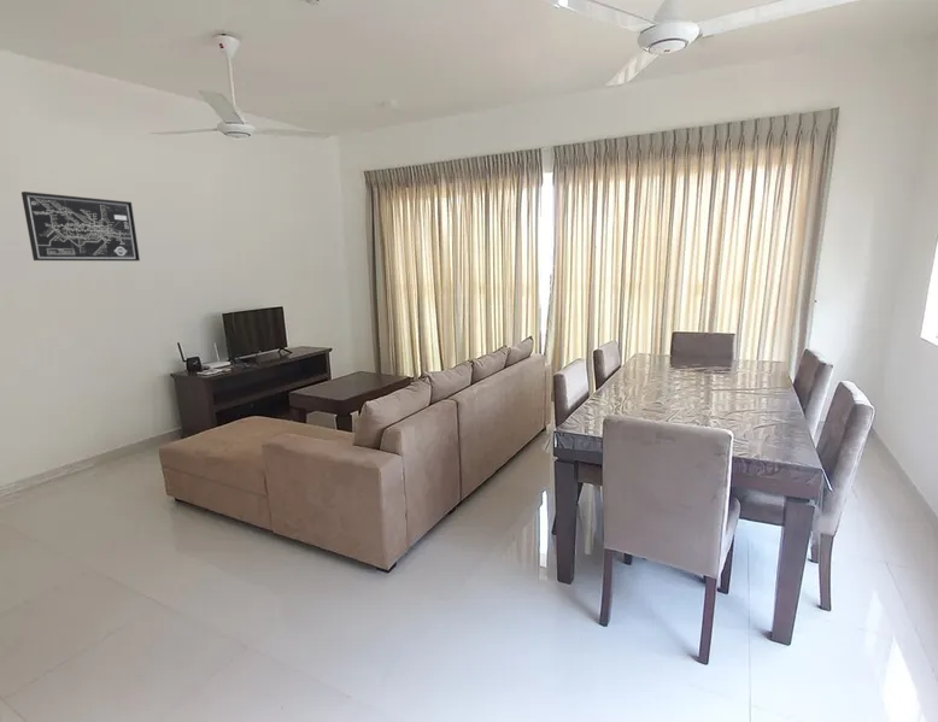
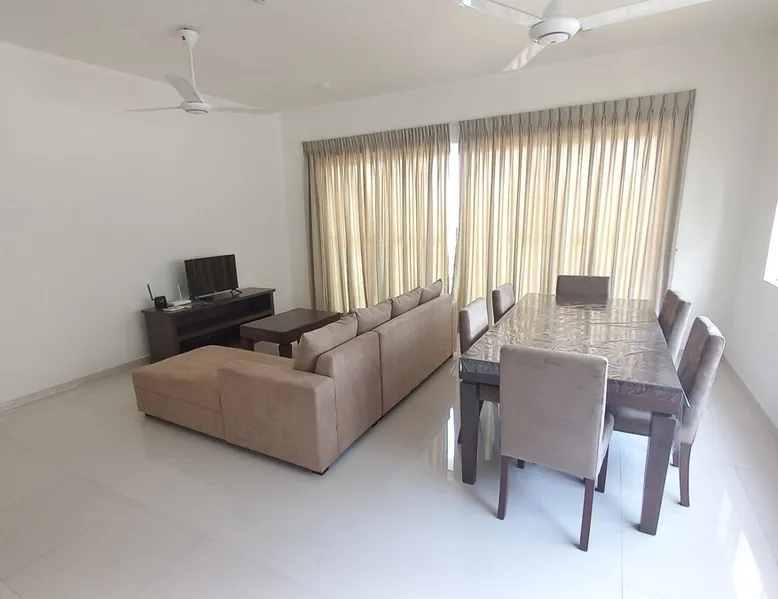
- wall art [20,190,141,262]
